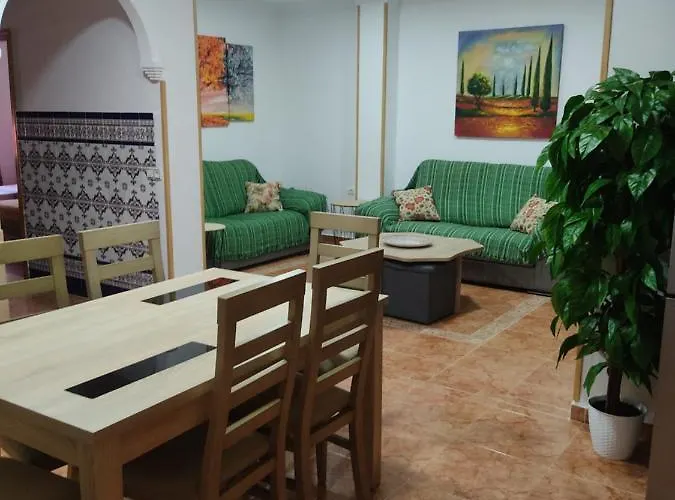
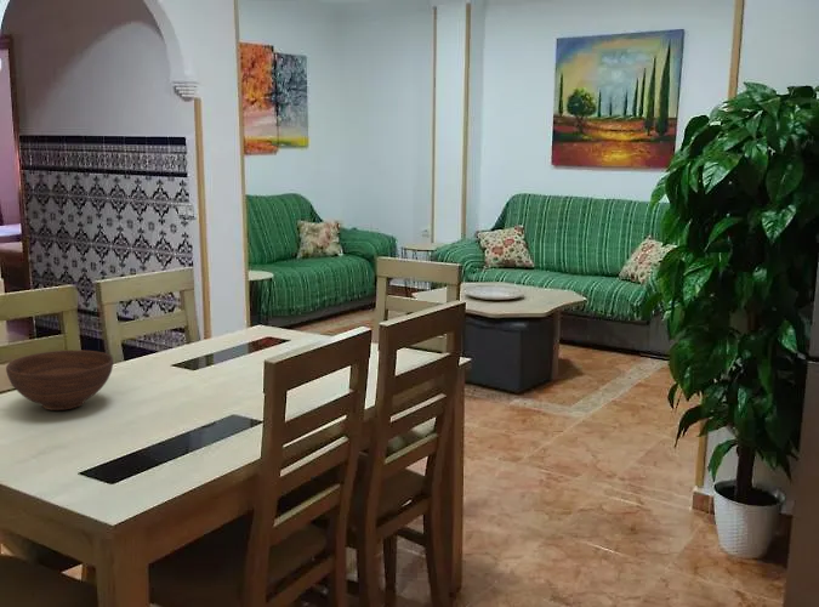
+ bowl [5,350,114,412]
